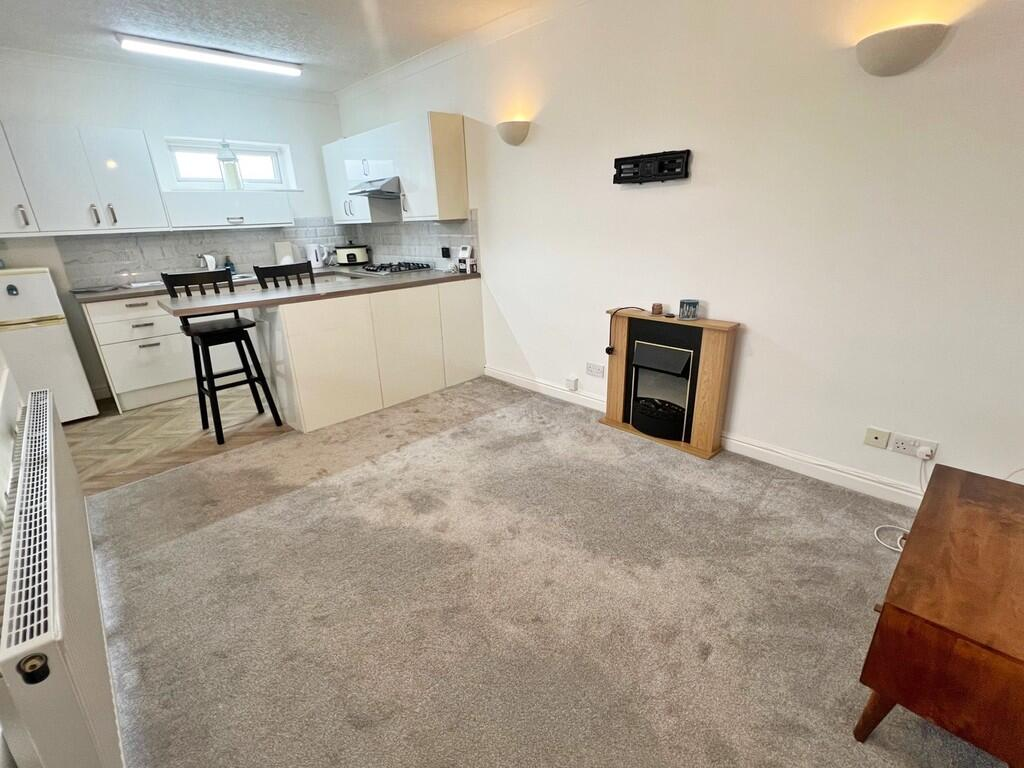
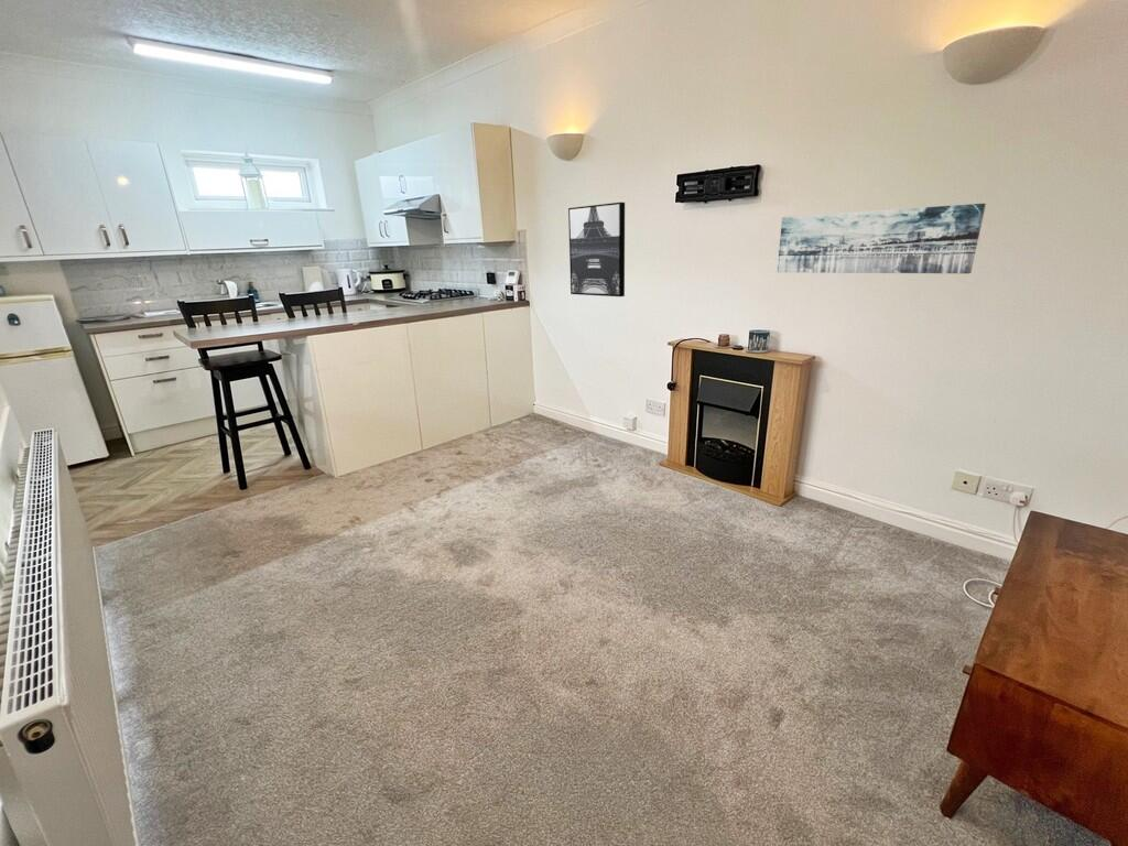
+ wall art [567,202,626,297]
+ wall art [776,203,987,274]
